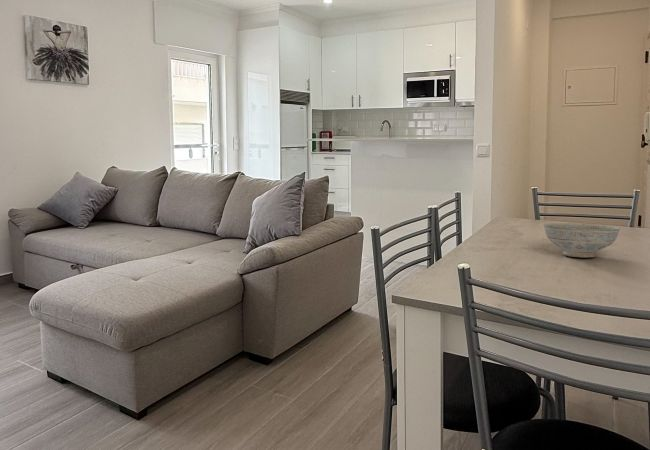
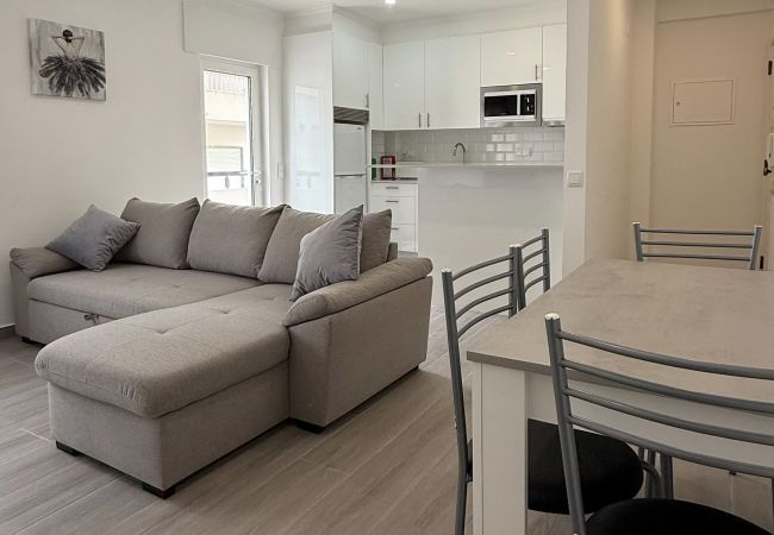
- decorative bowl [543,222,621,258]
